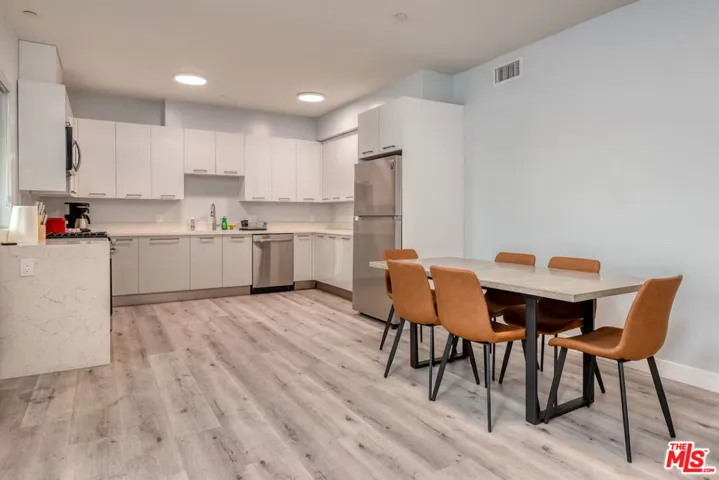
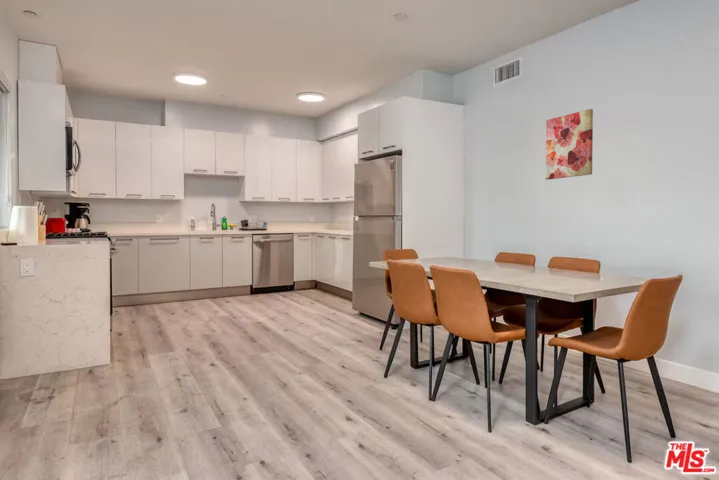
+ wall art [545,108,594,181]
